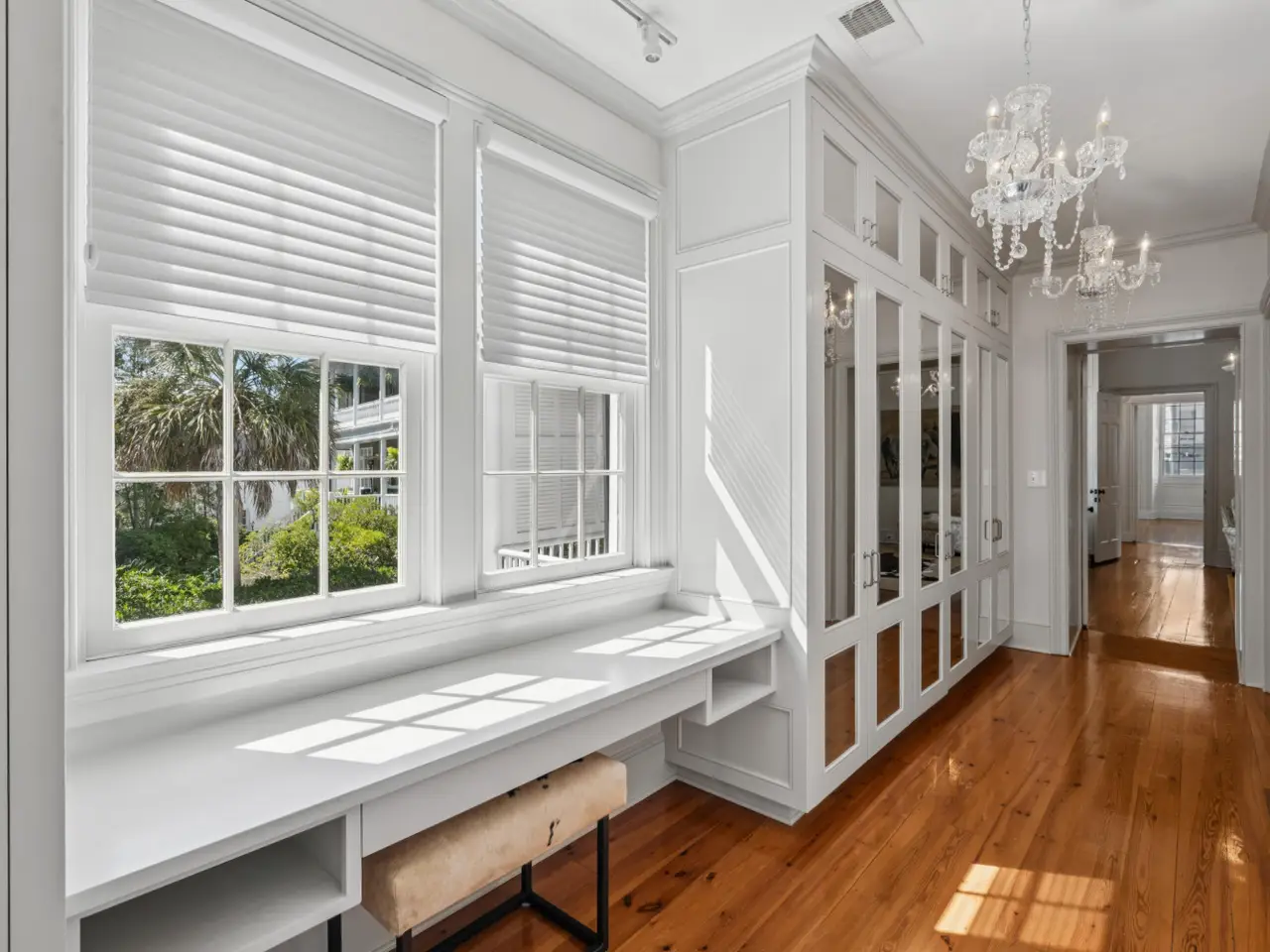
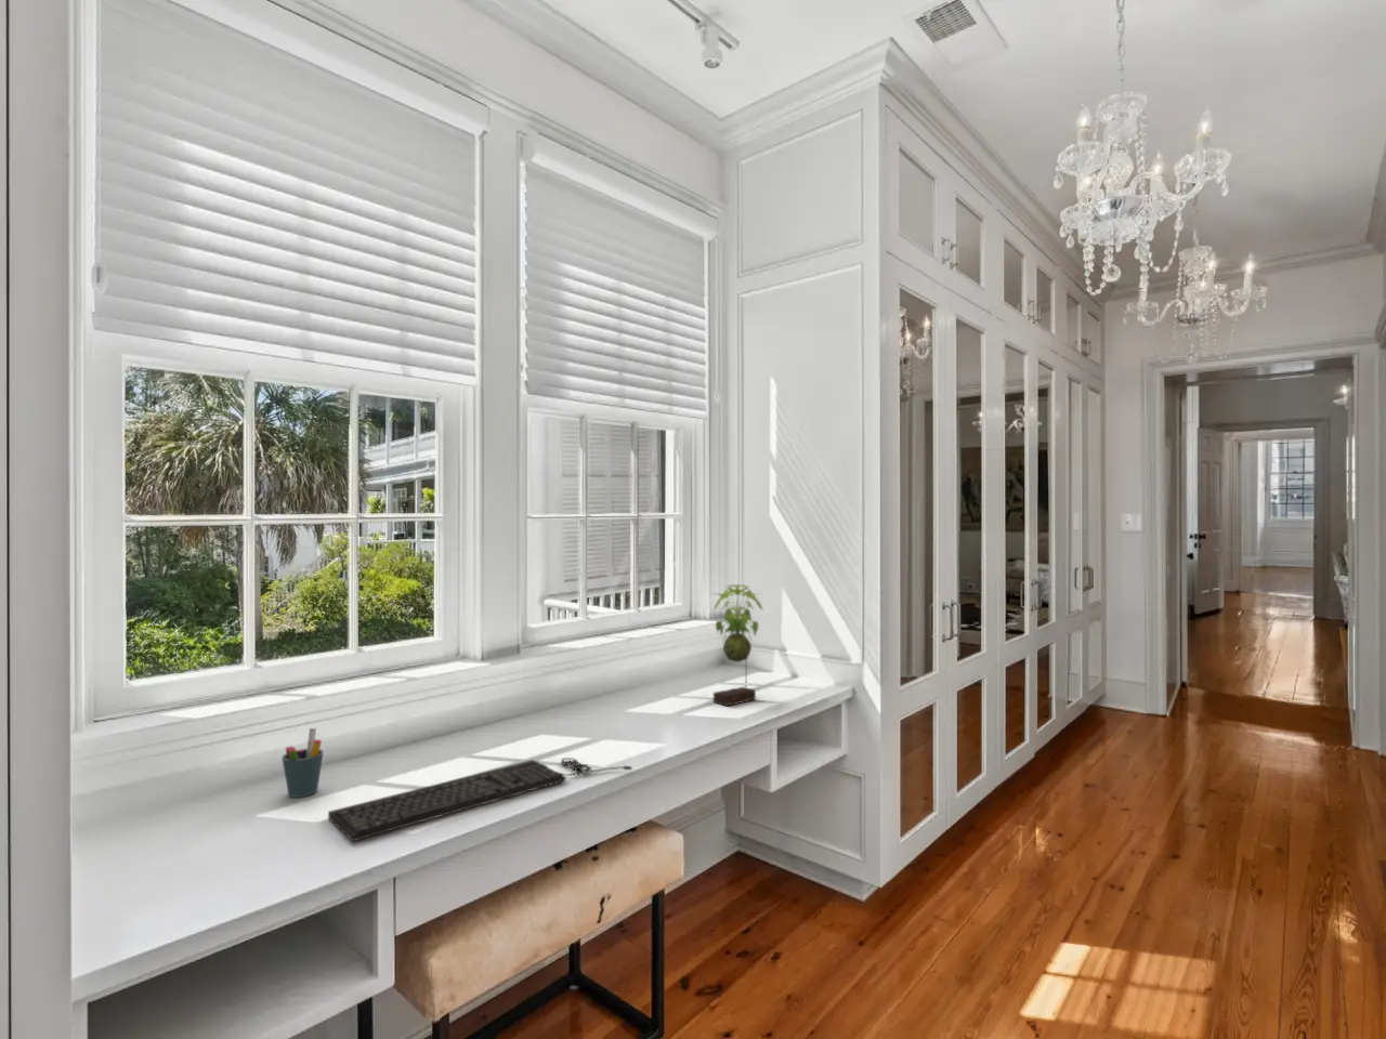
+ pen holder [280,727,325,799]
+ keyboard [327,756,633,843]
+ plant [710,584,763,707]
